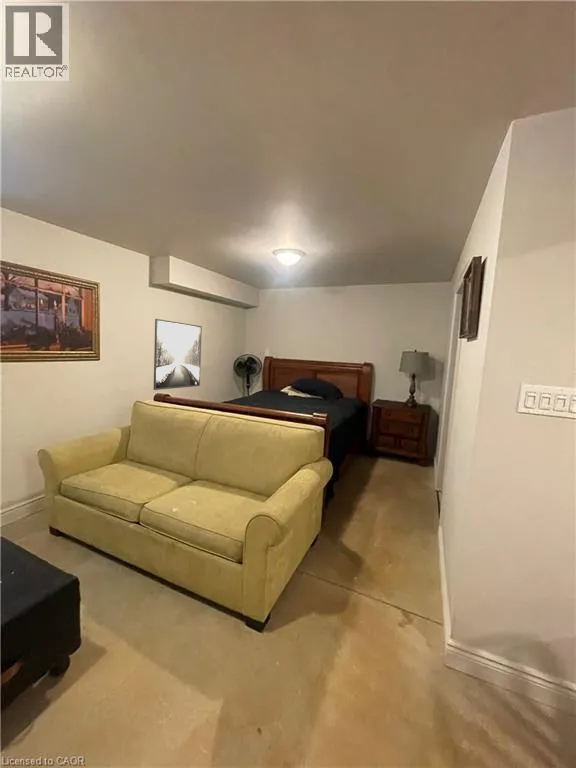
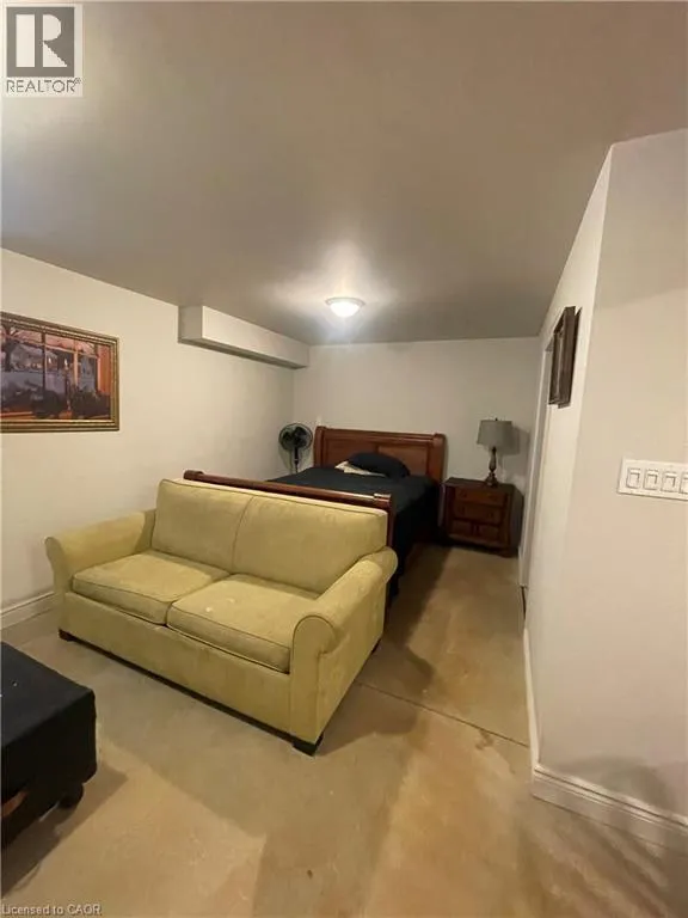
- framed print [153,318,203,391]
